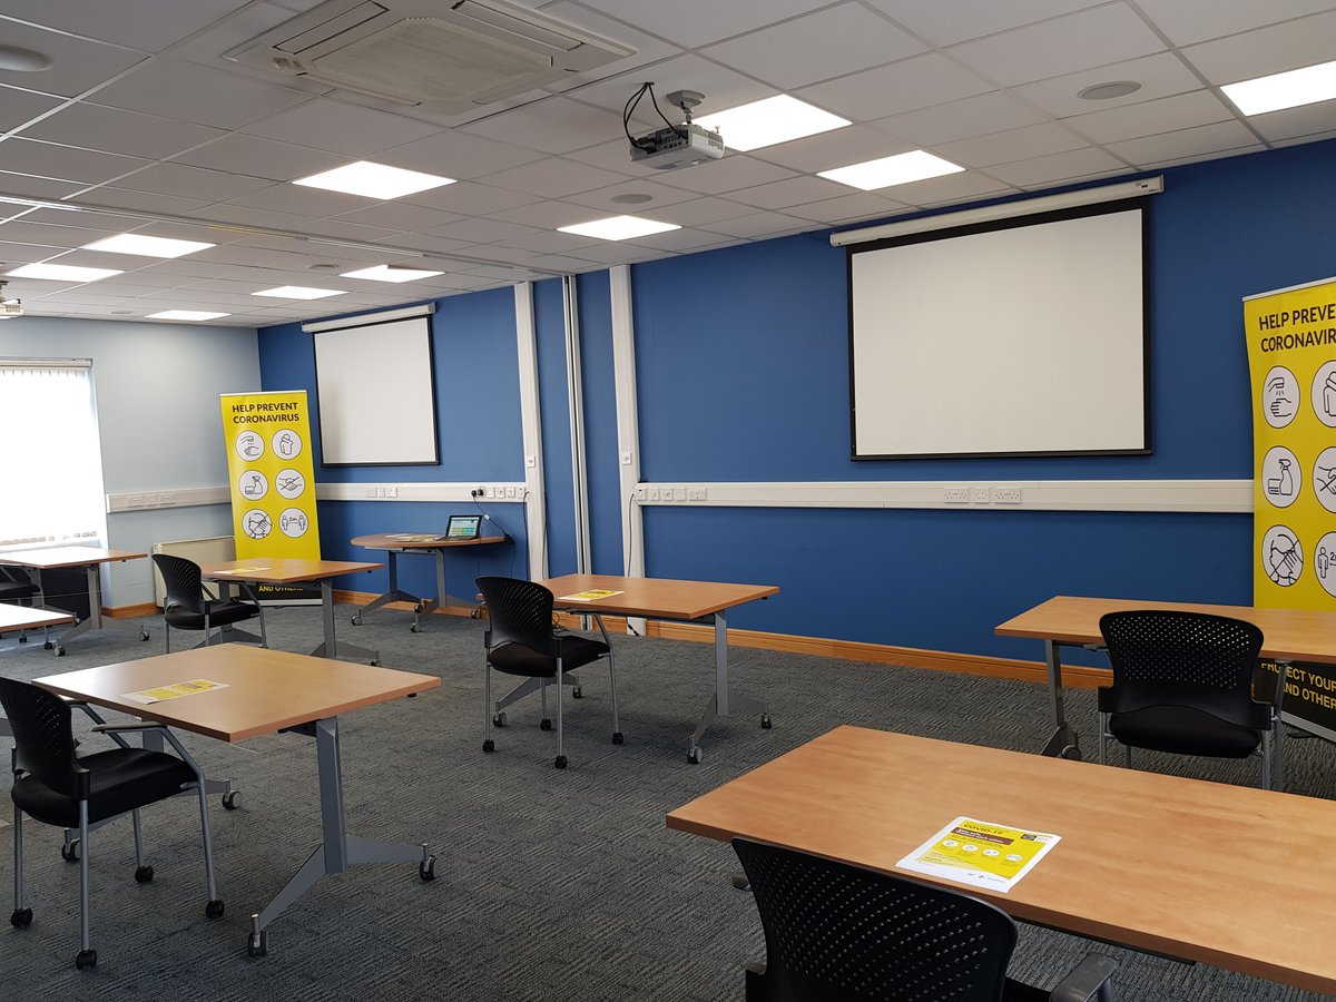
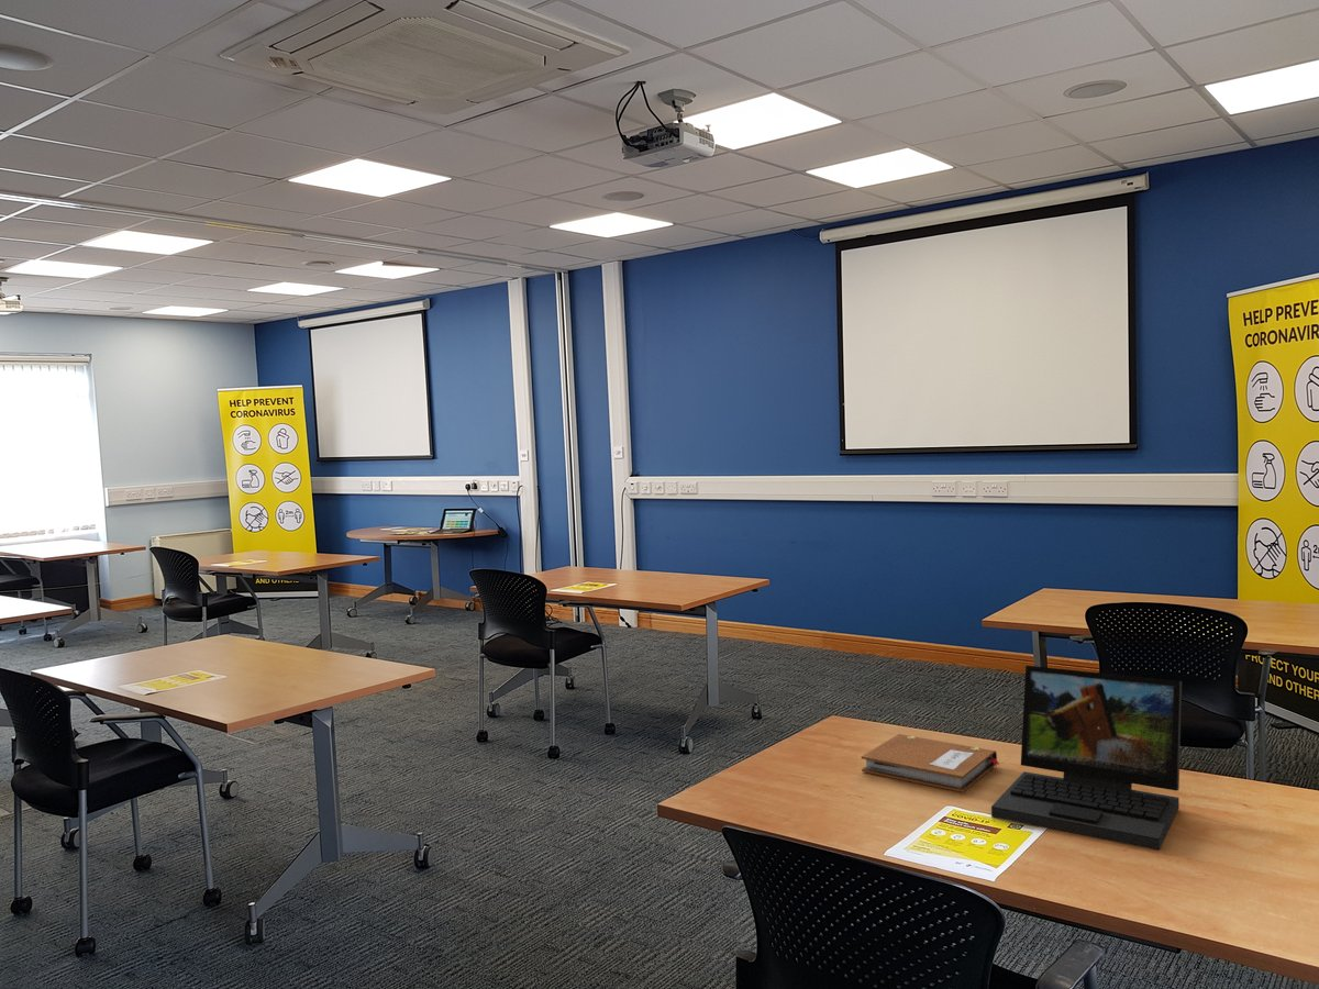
+ laptop [990,665,1183,851]
+ notebook [861,733,1000,793]
